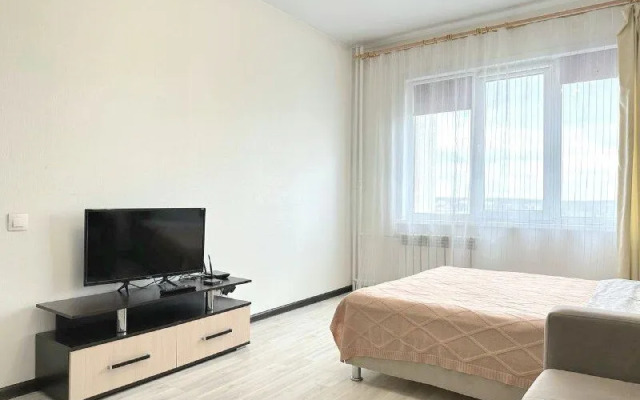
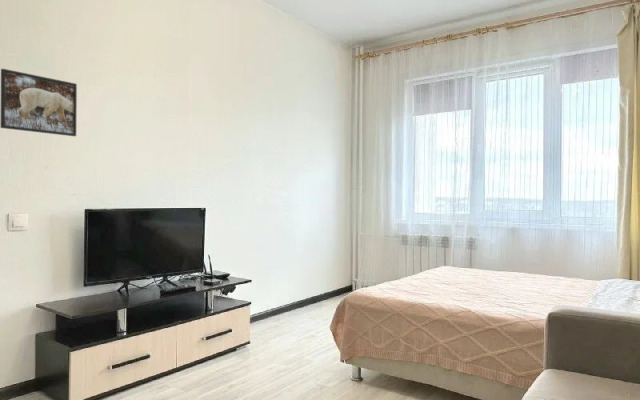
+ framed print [0,68,78,137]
